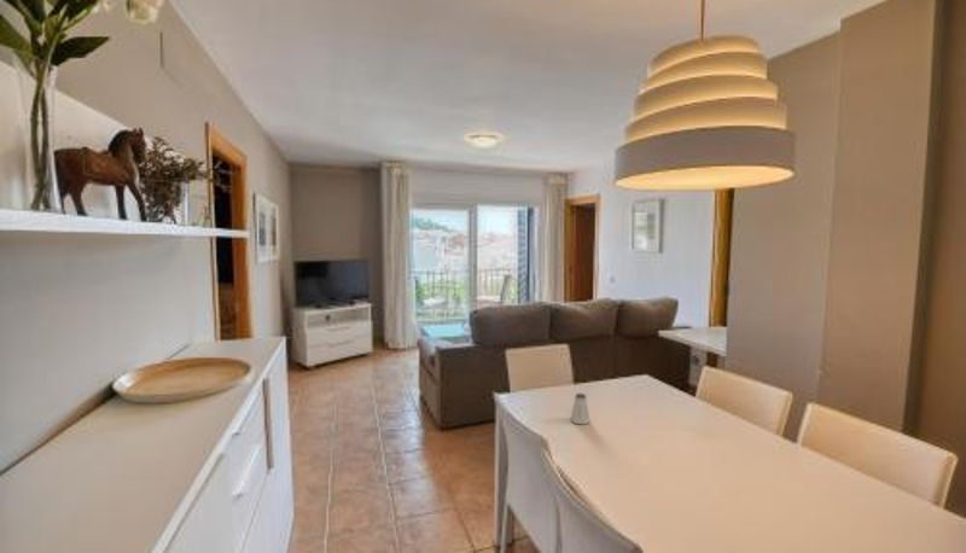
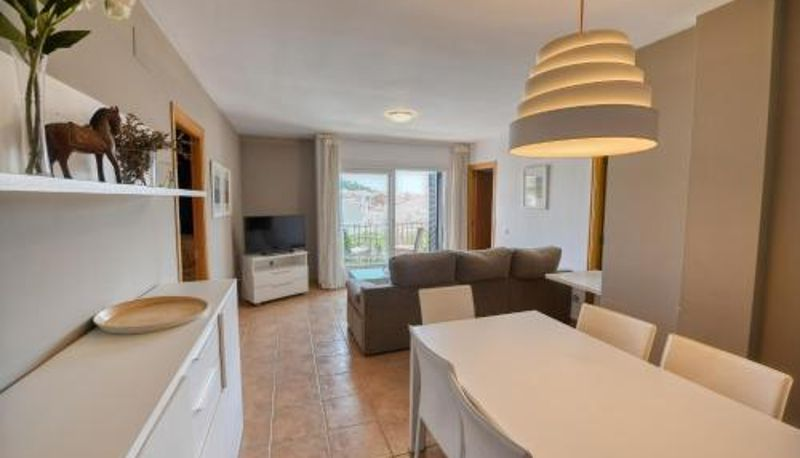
- saltshaker [569,392,592,425]
